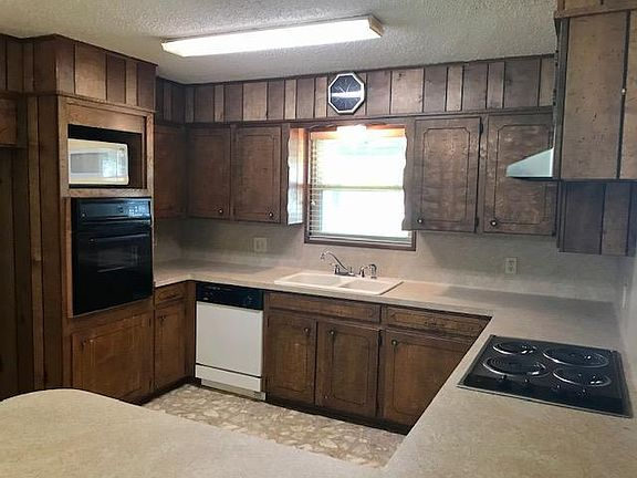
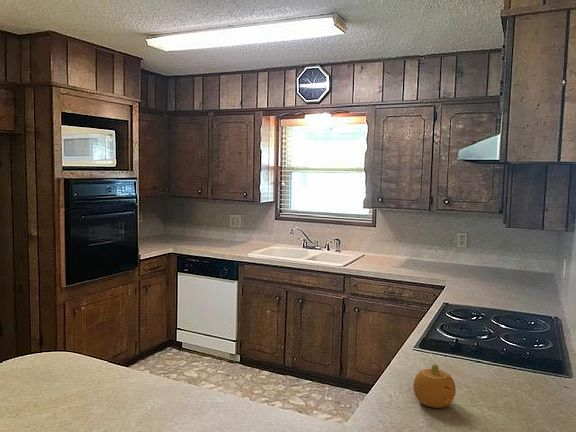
+ fruit [412,363,457,409]
